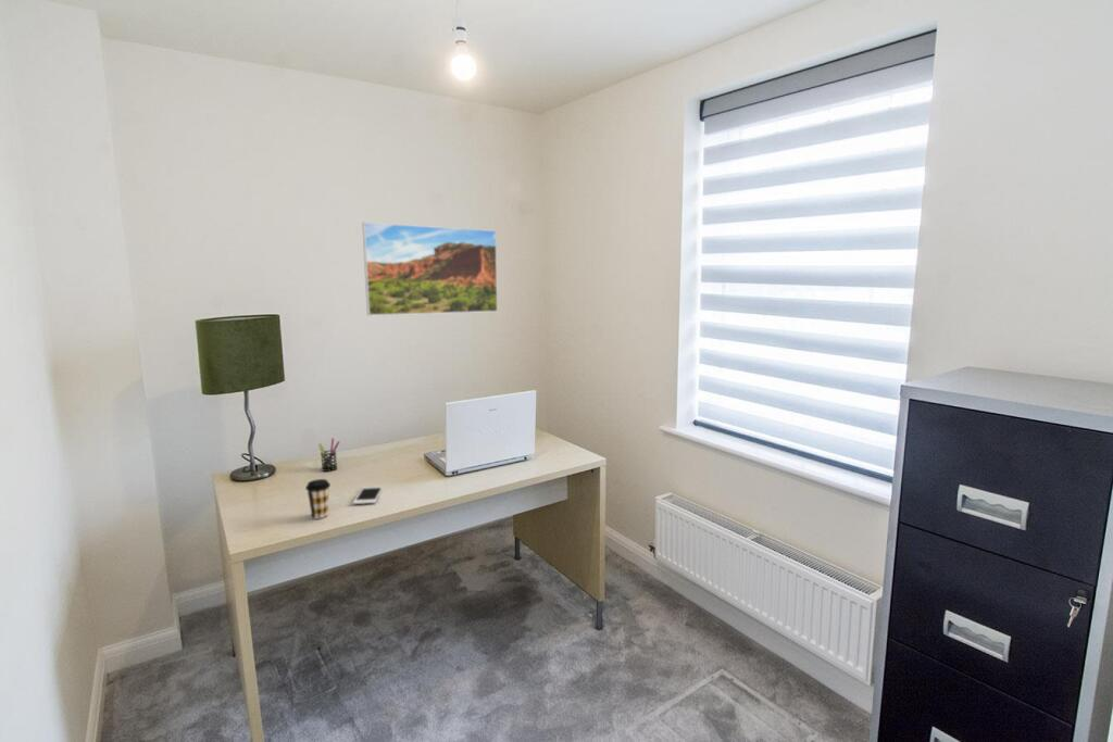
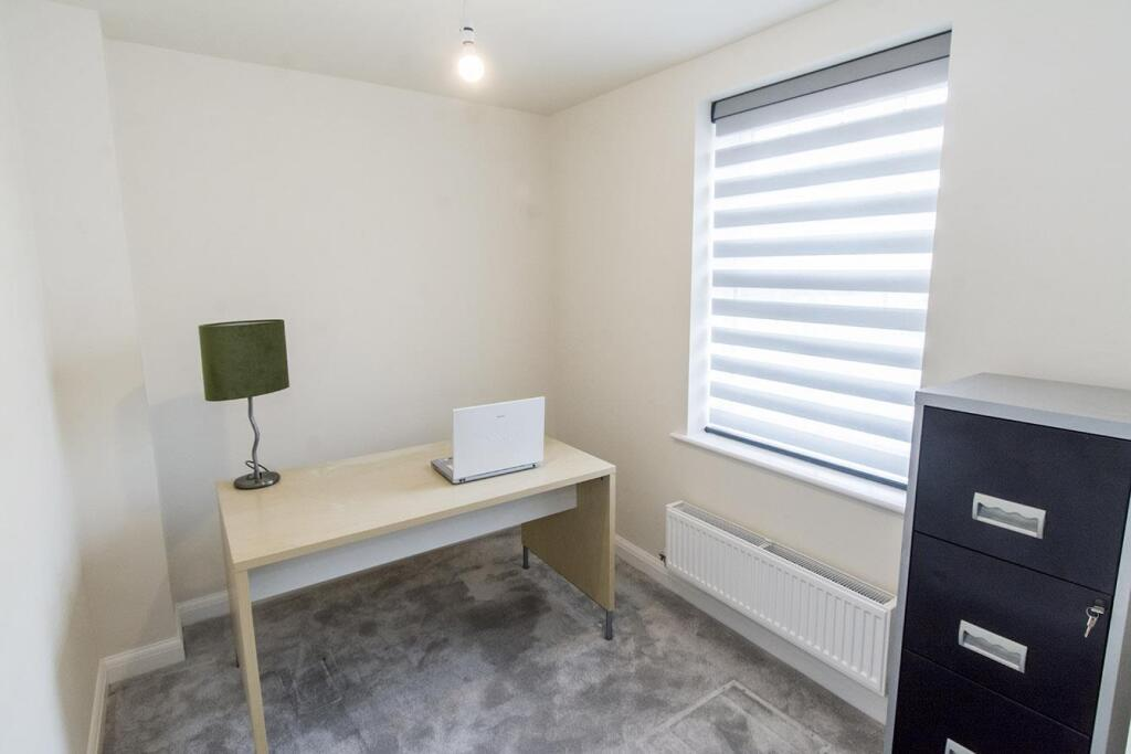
- pen holder [318,437,340,473]
- cell phone [352,486,385,505]
- coffee cup [304,478,332,520]
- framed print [361,222,499,316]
